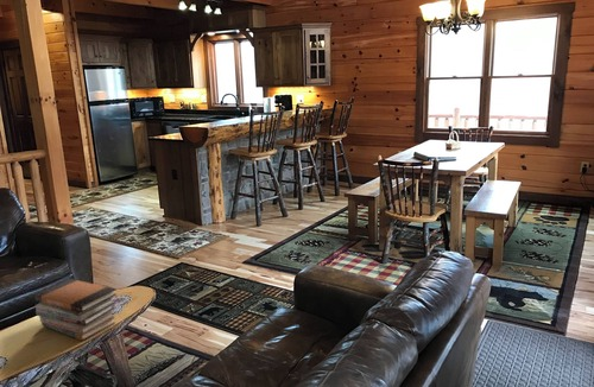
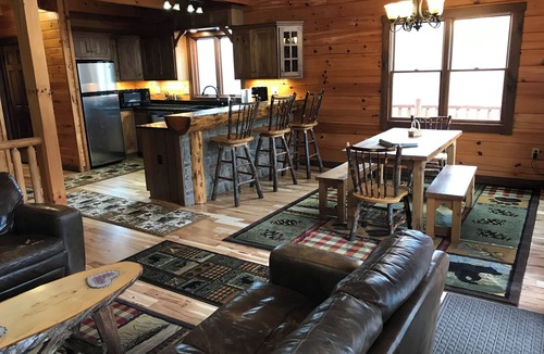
- book stack [33,278,118,342]
